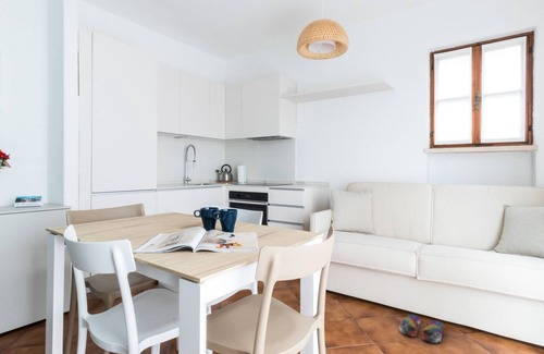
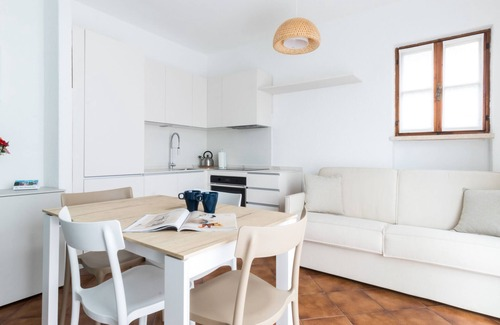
- slippers [398,314,444,344]
